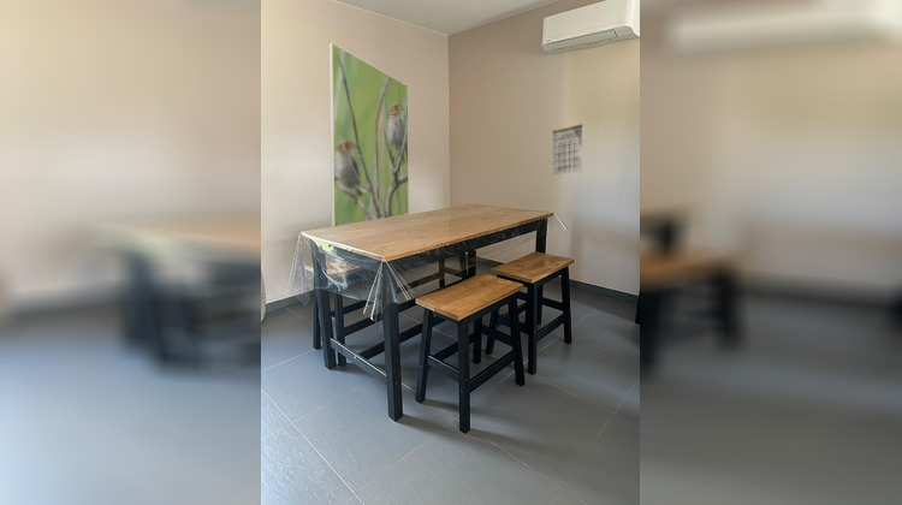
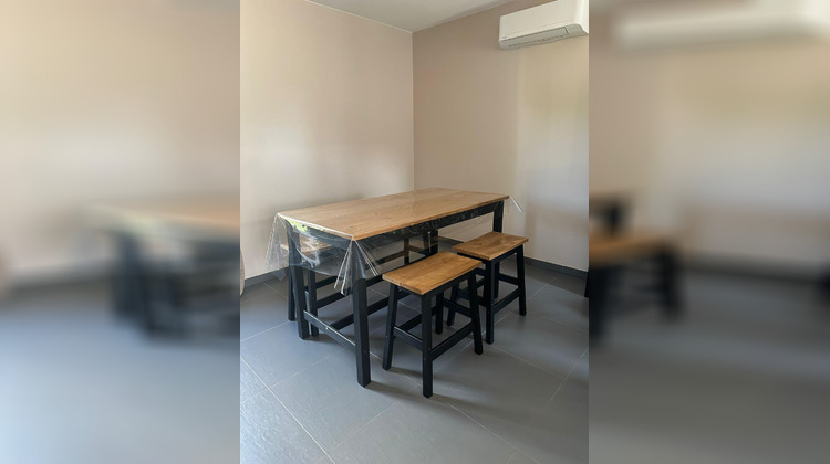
- calendar [551,123,584,176]
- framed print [328,42,410,227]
